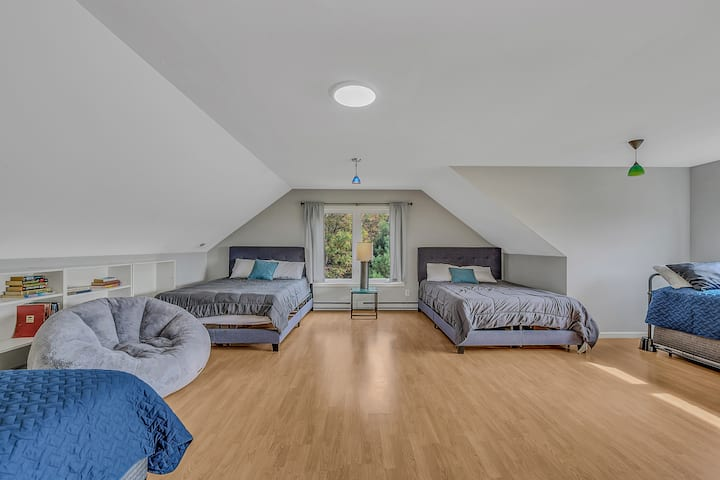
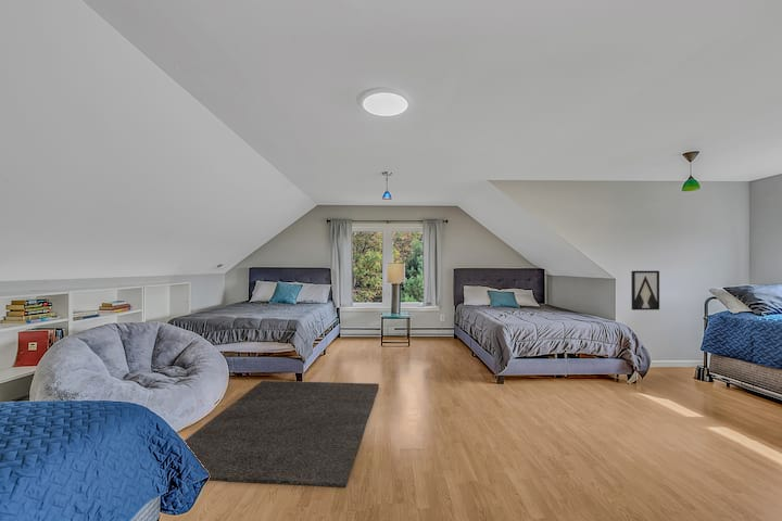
+ wall art [630,270,660,312]
+ rug [184,380,380,488]
